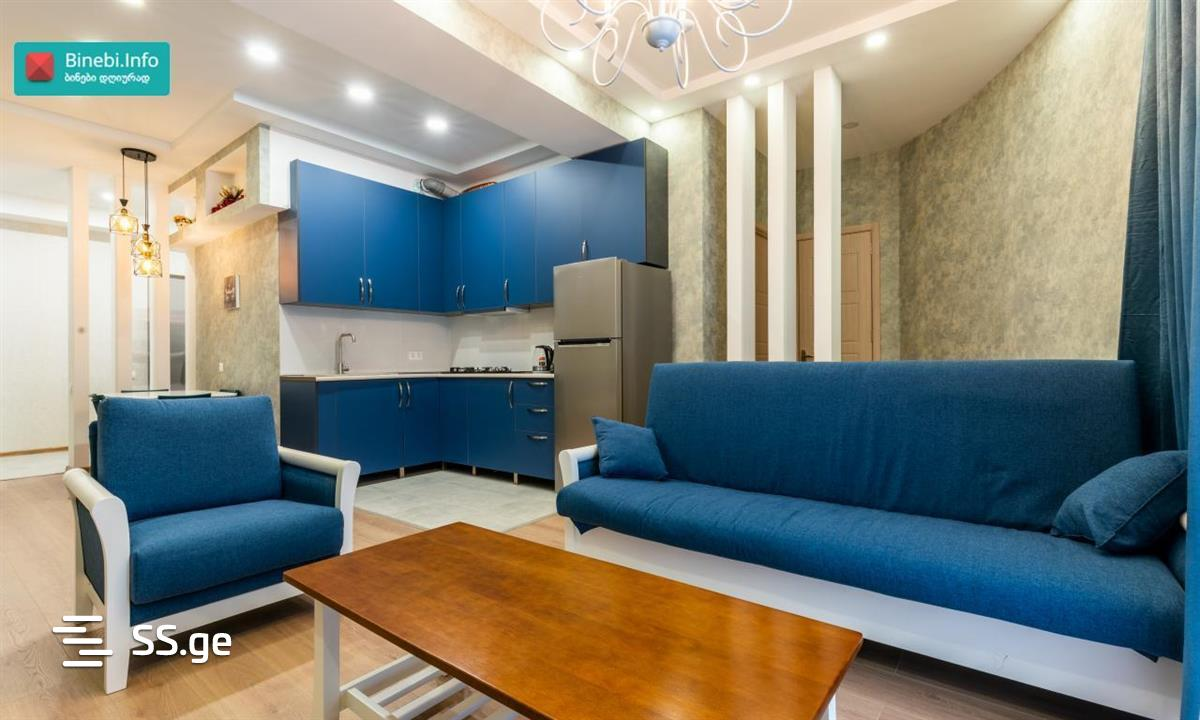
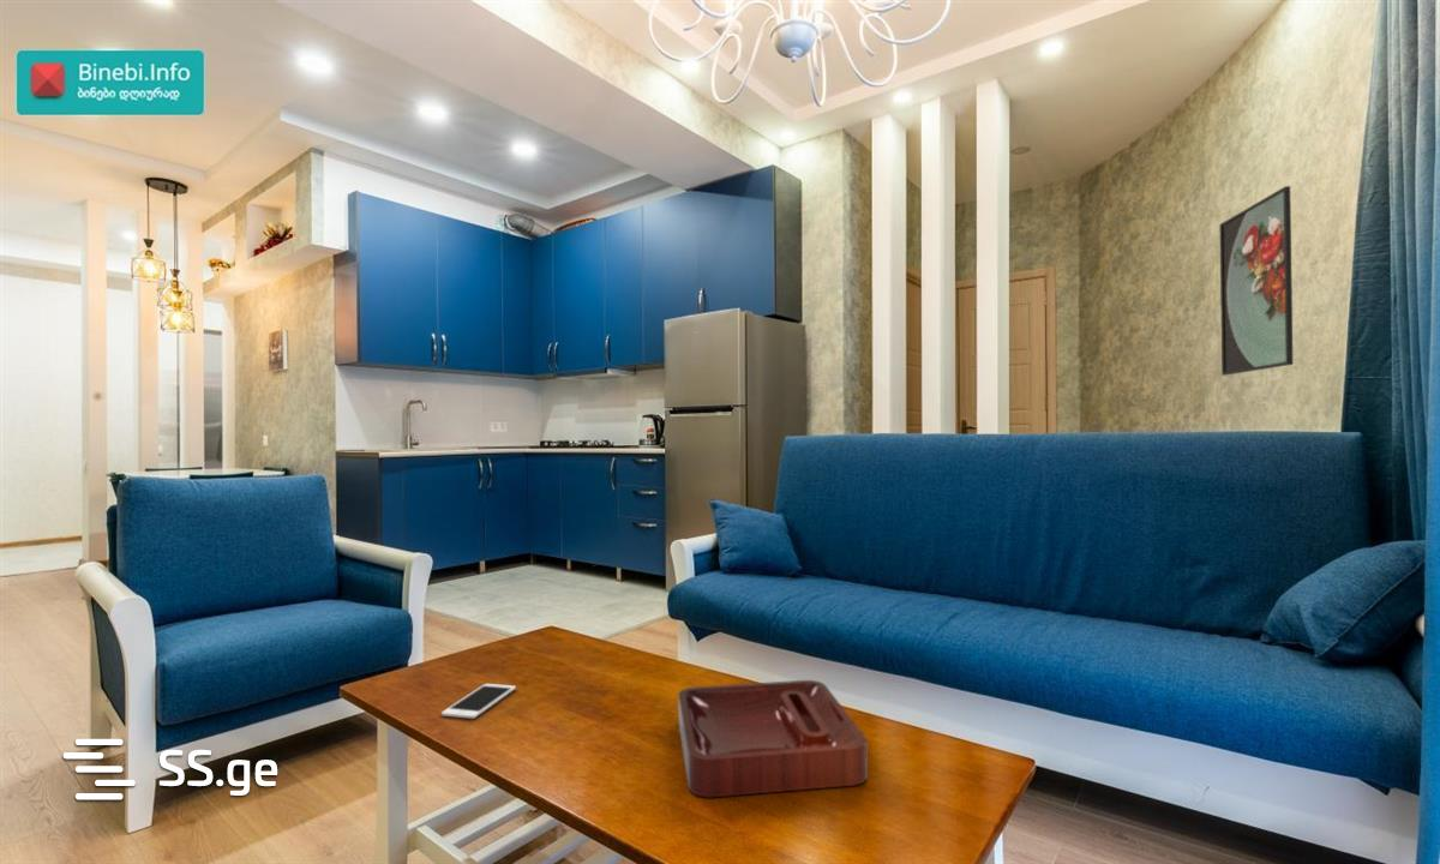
+ cell phone [440,683,517,720]
+ decorative tray [677,679,869,798]
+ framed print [1218,185,1295,377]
